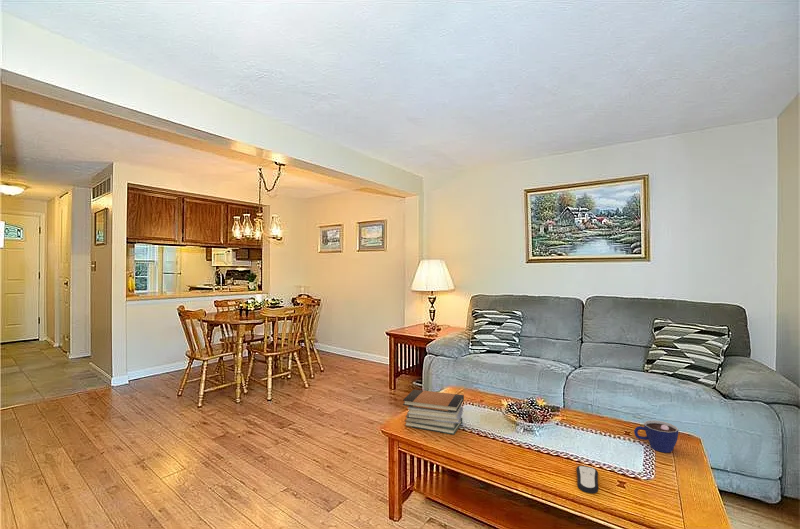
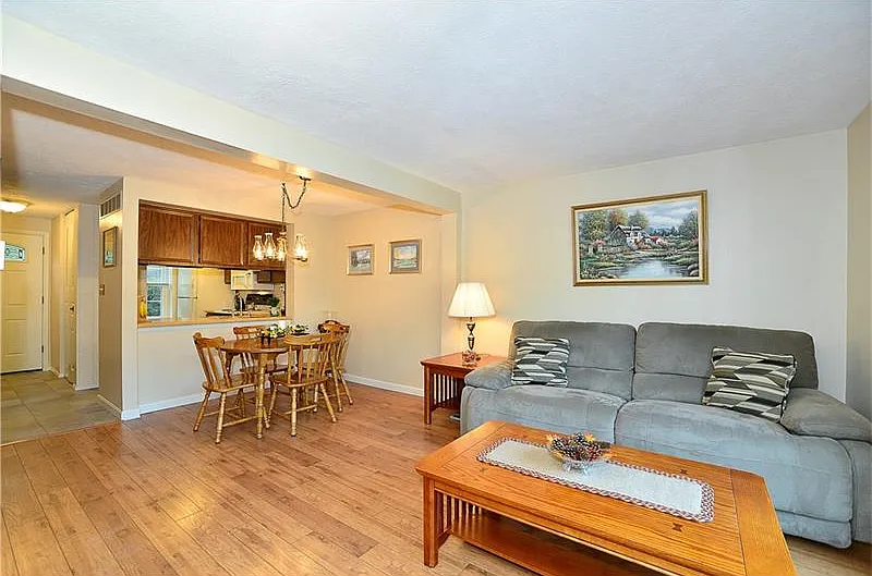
- book stack [402,389,465,436]
- remote control [575,465,599,494]
- cup [633,419,679,454]
